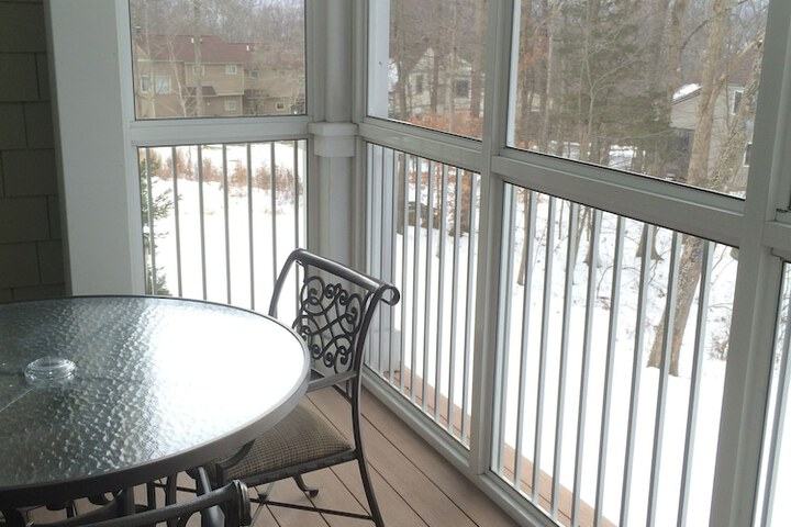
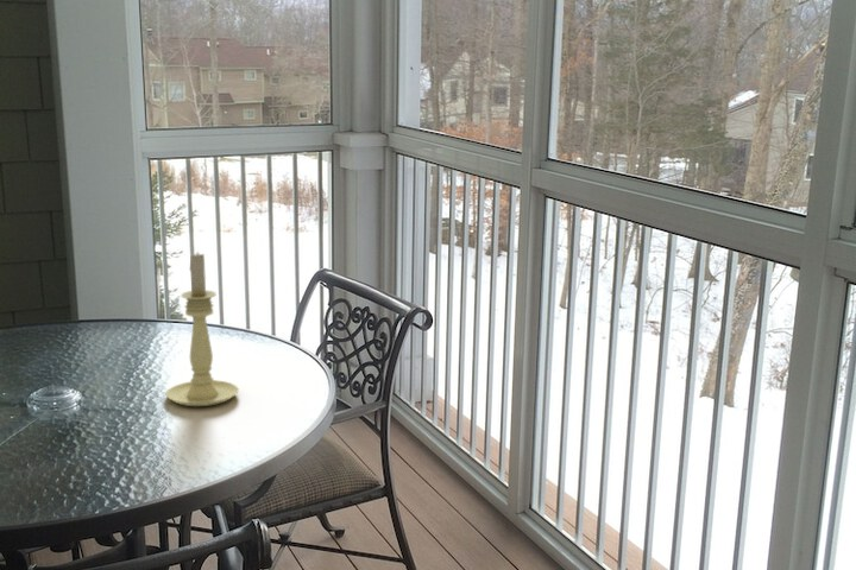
+ candle holder [165,251,240,407]
